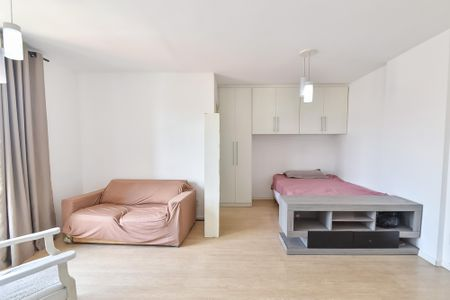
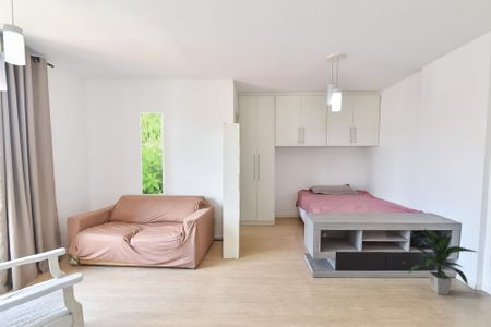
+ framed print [139,111,166,196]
+ indoor plant [407,228,480,296]
